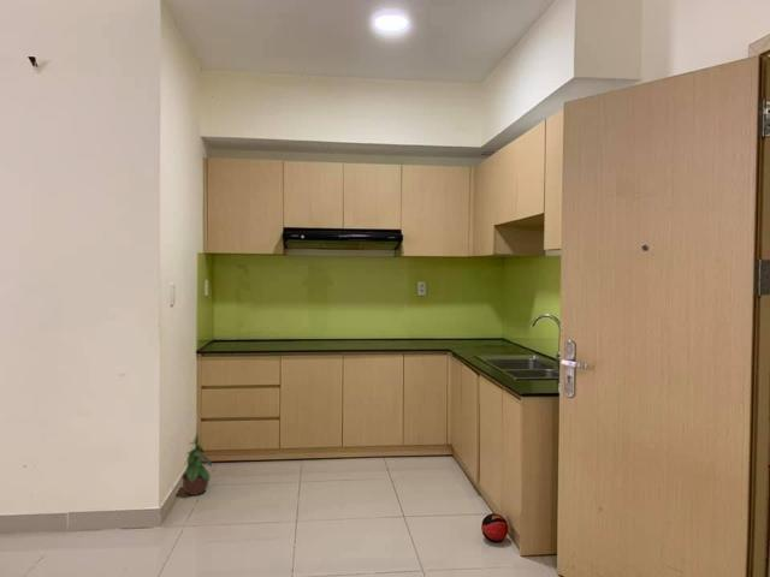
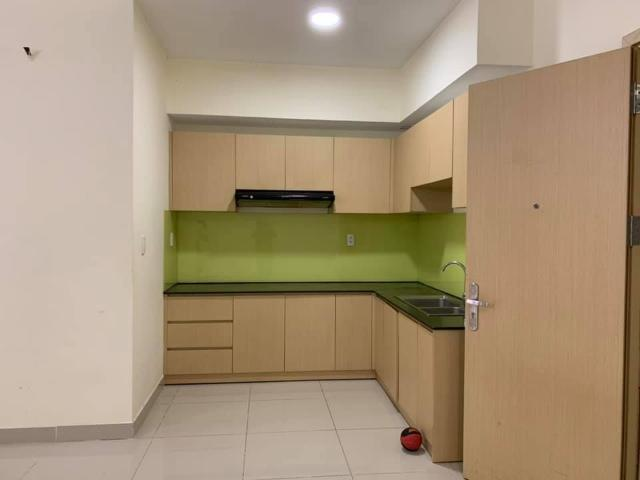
- potted plant [180,433,213,496]
